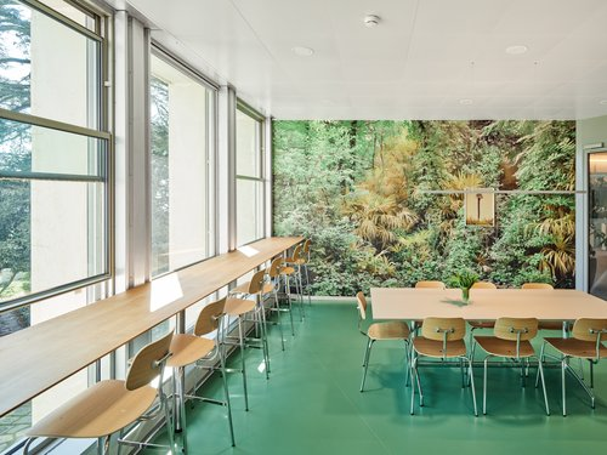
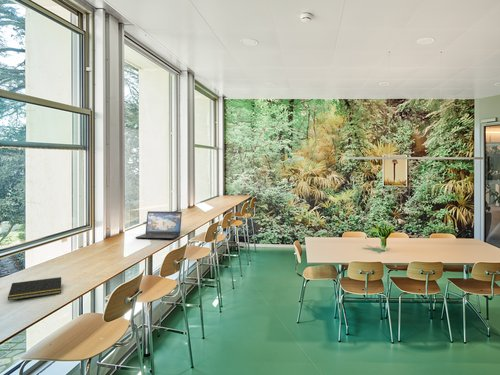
+ laptop [134,210,183,240]
+ notepad [7,276,62,301]
